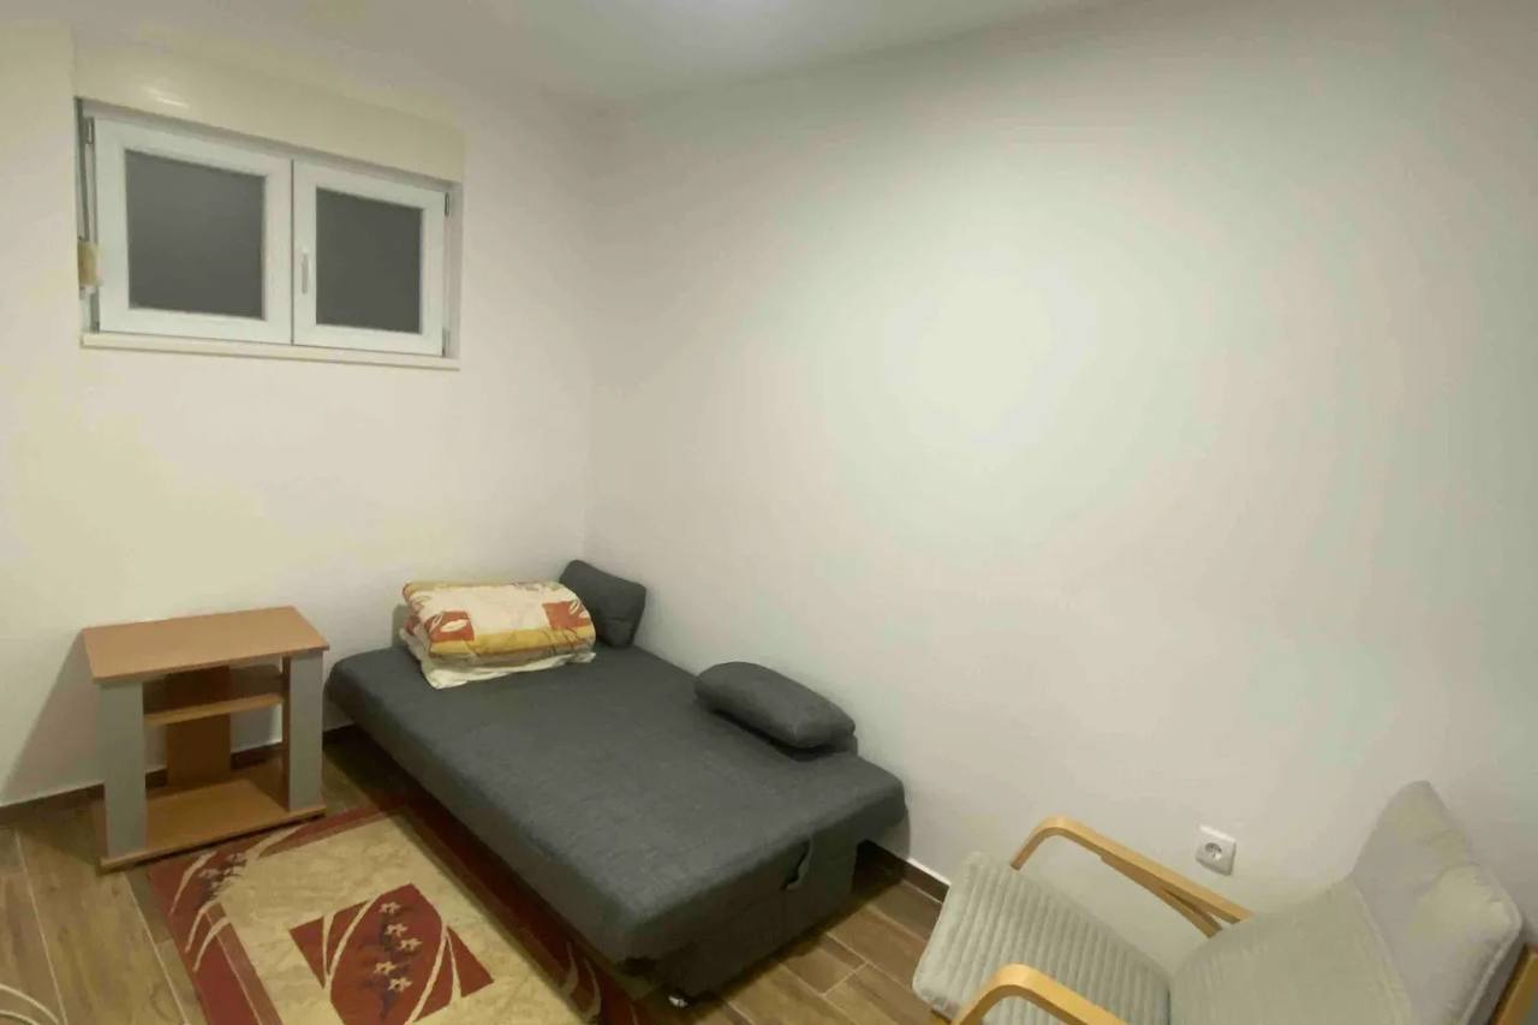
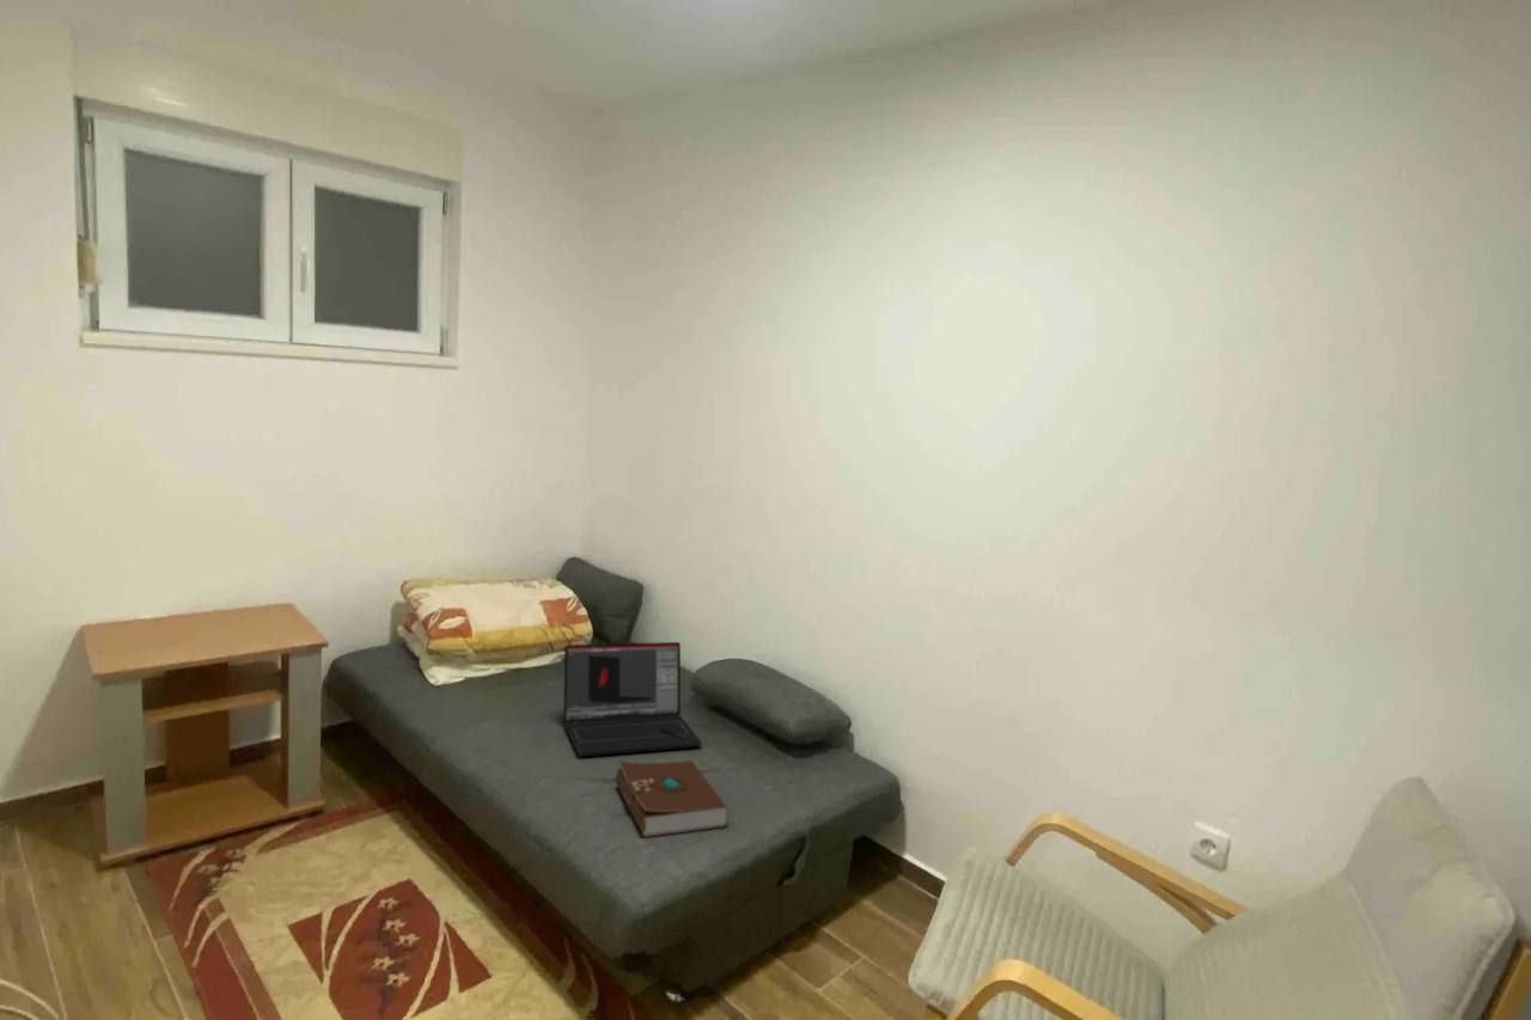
+ book [615,759,730,838]
+ laptop [562,641,703,758]
